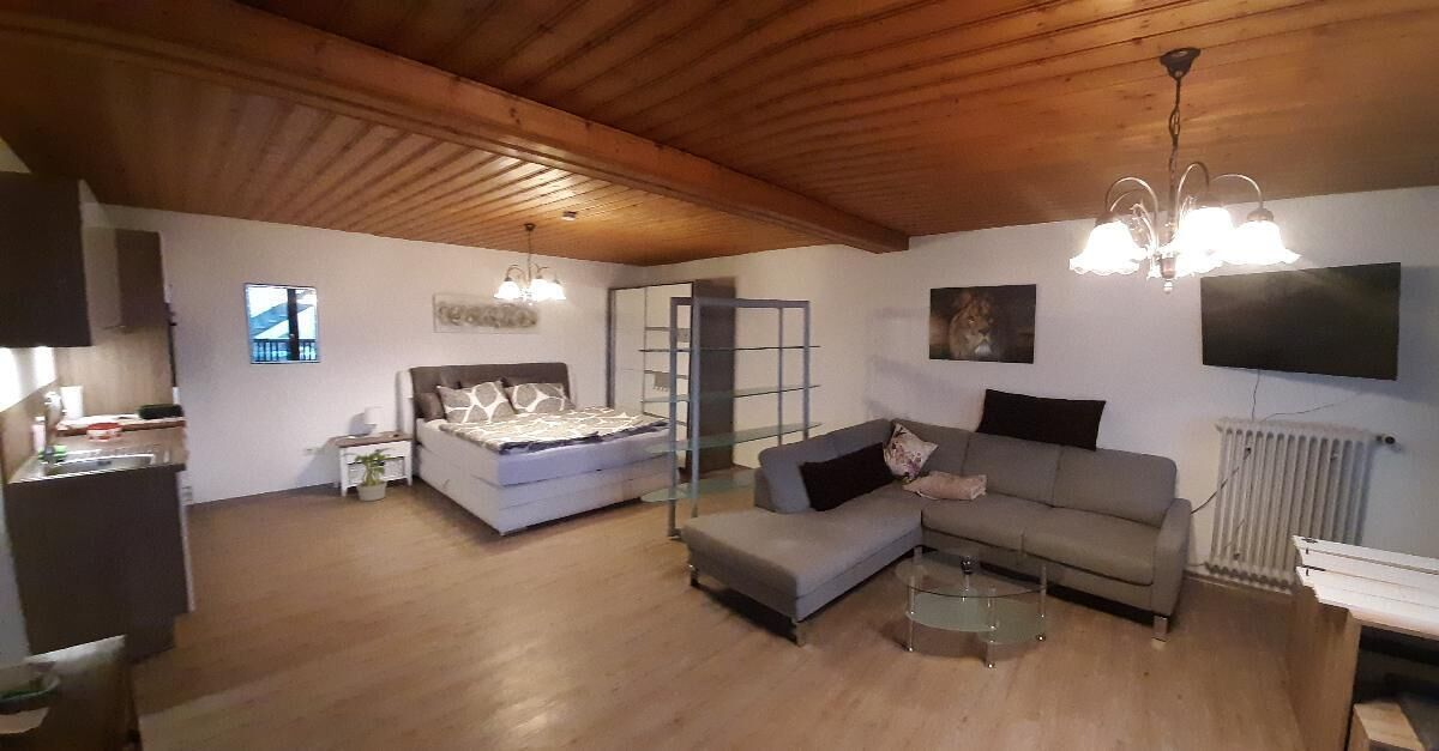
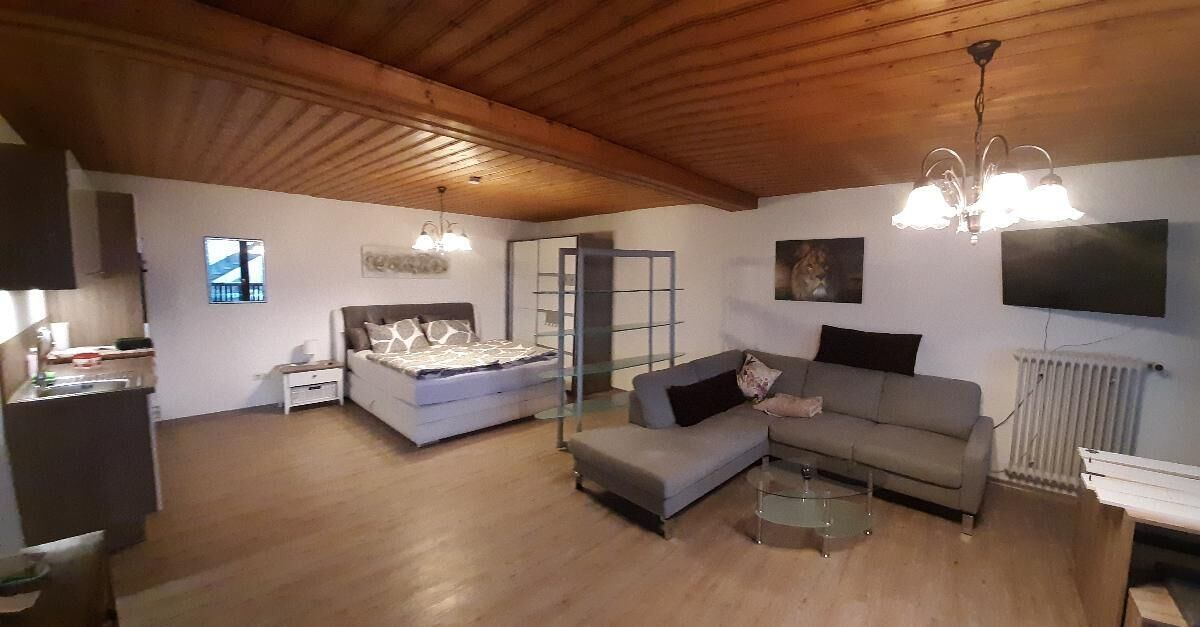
- potted plant [338,447,401,502]
